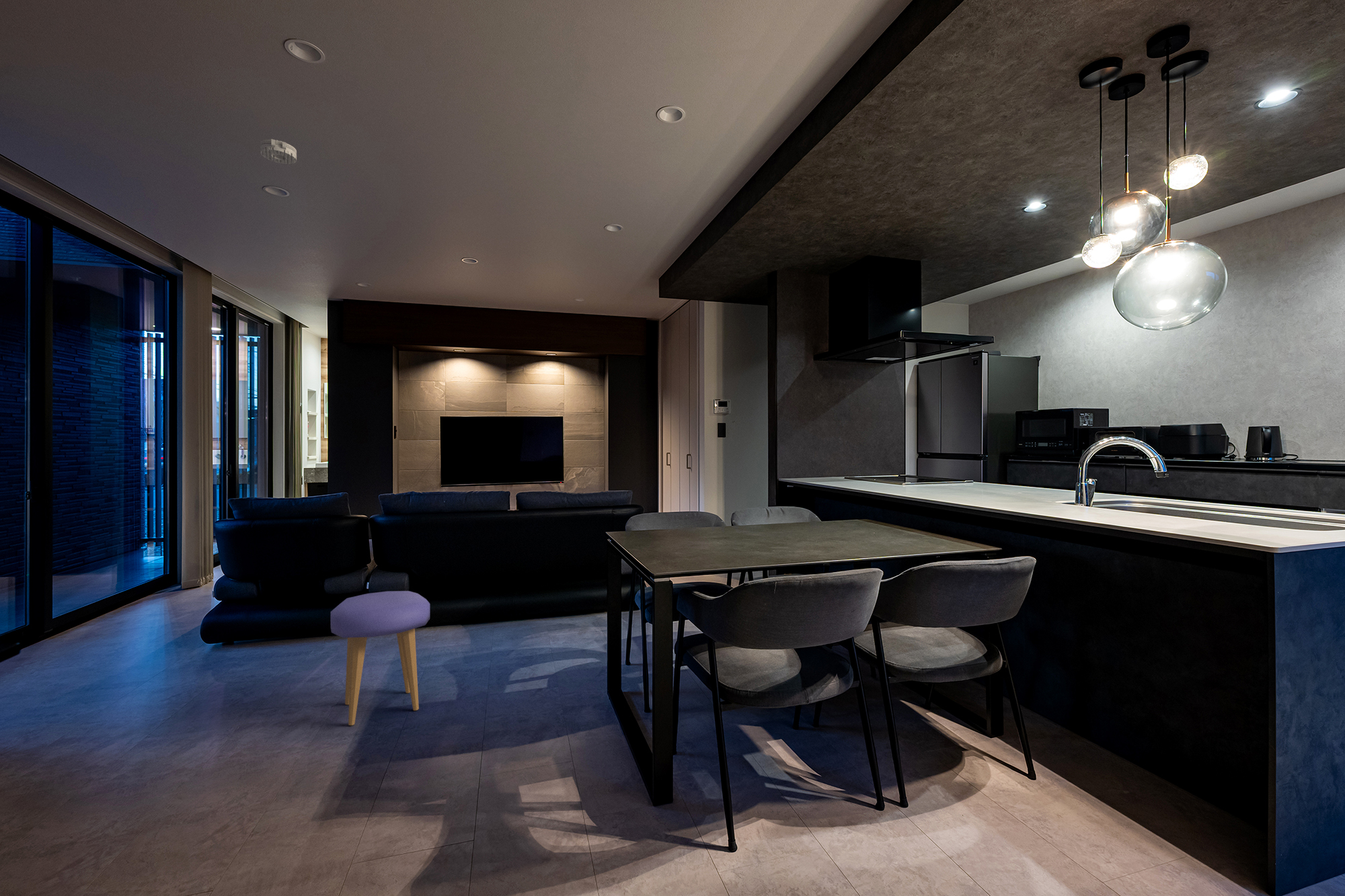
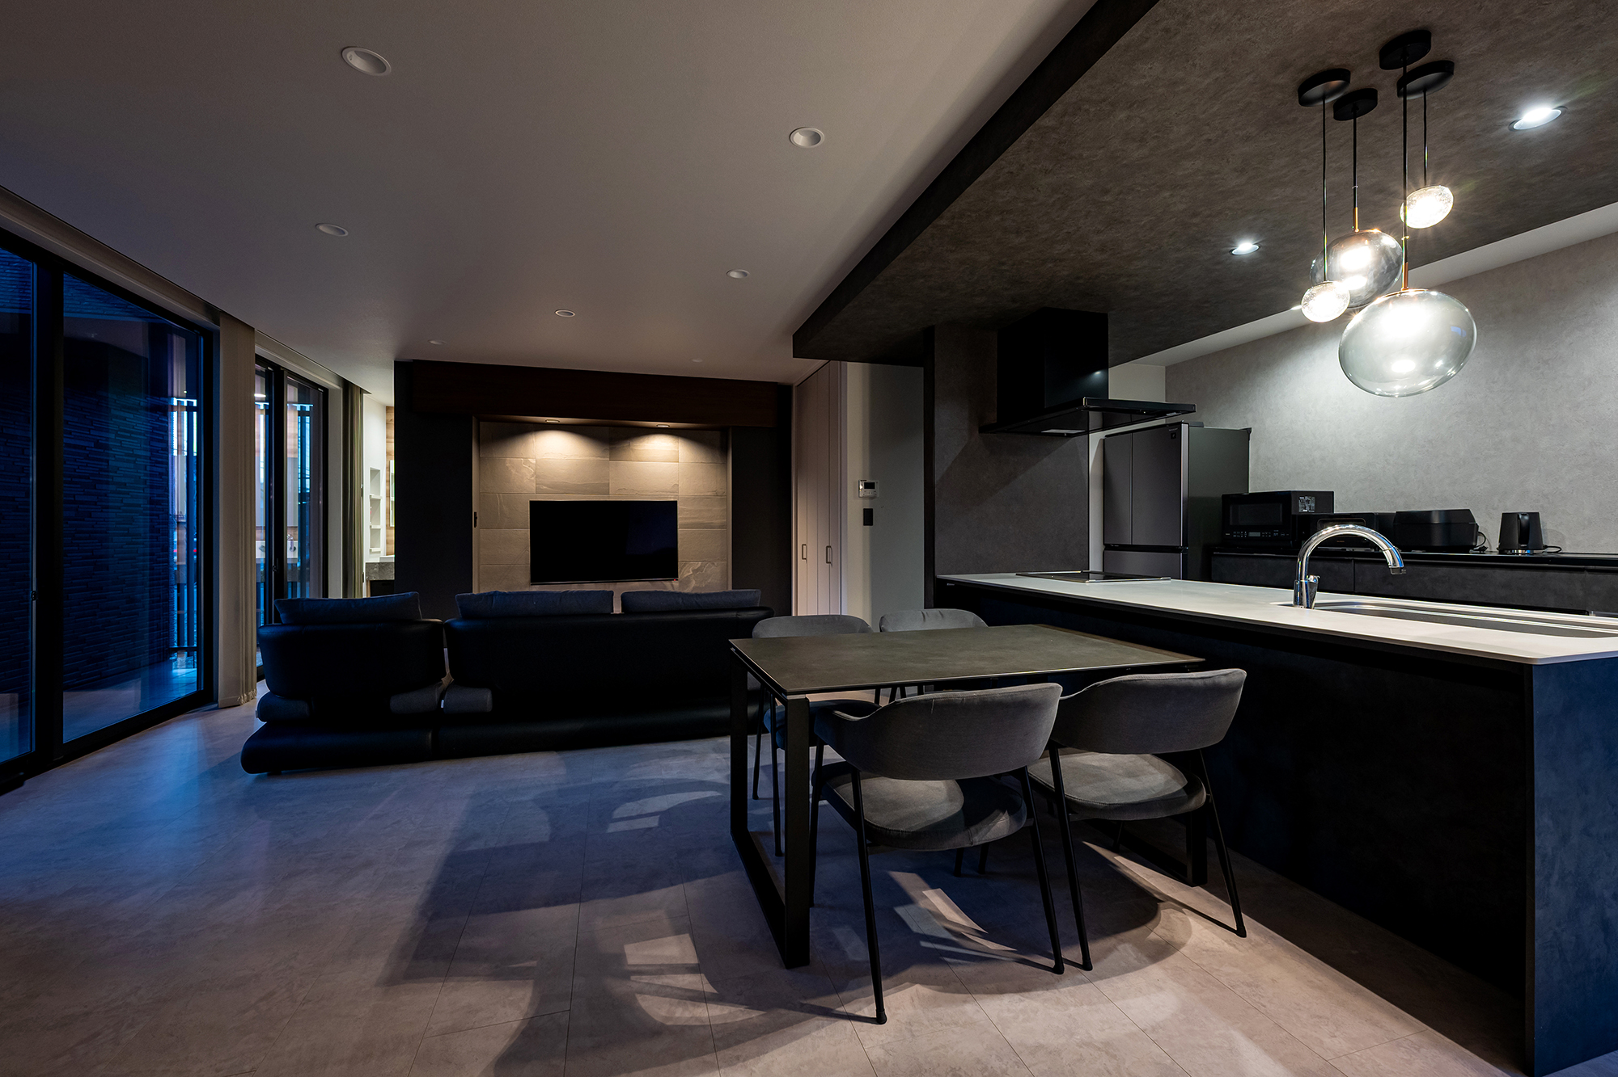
- smoke detector [260,138,297,165]
- stool [330,590,430,726]
